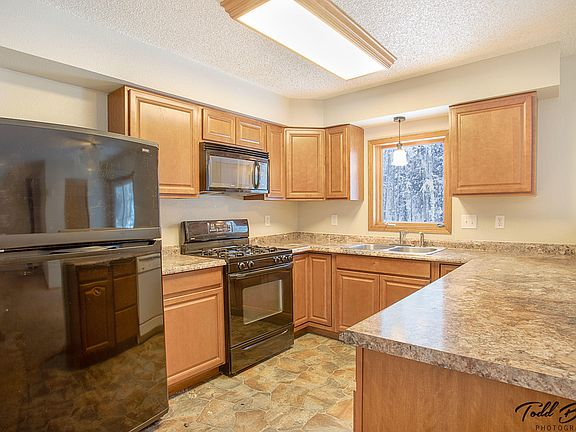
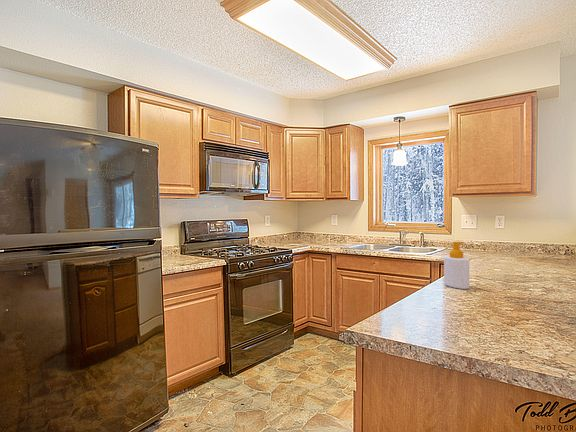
+ soap bottle [443,241,470,290]
